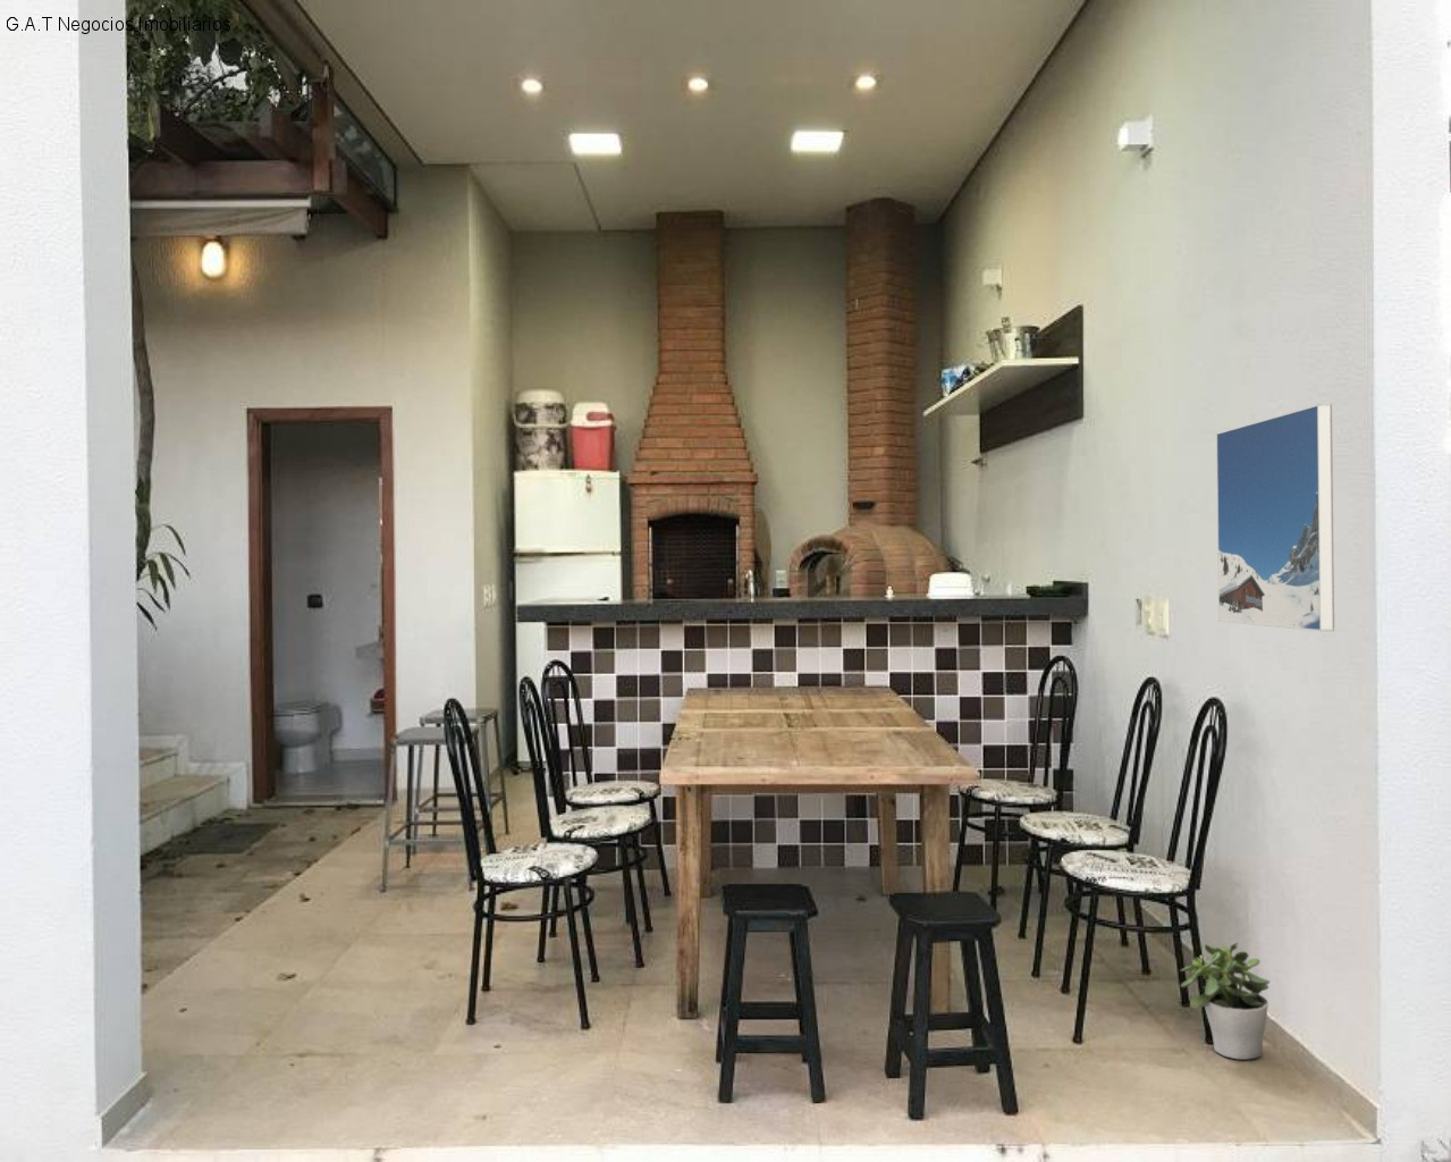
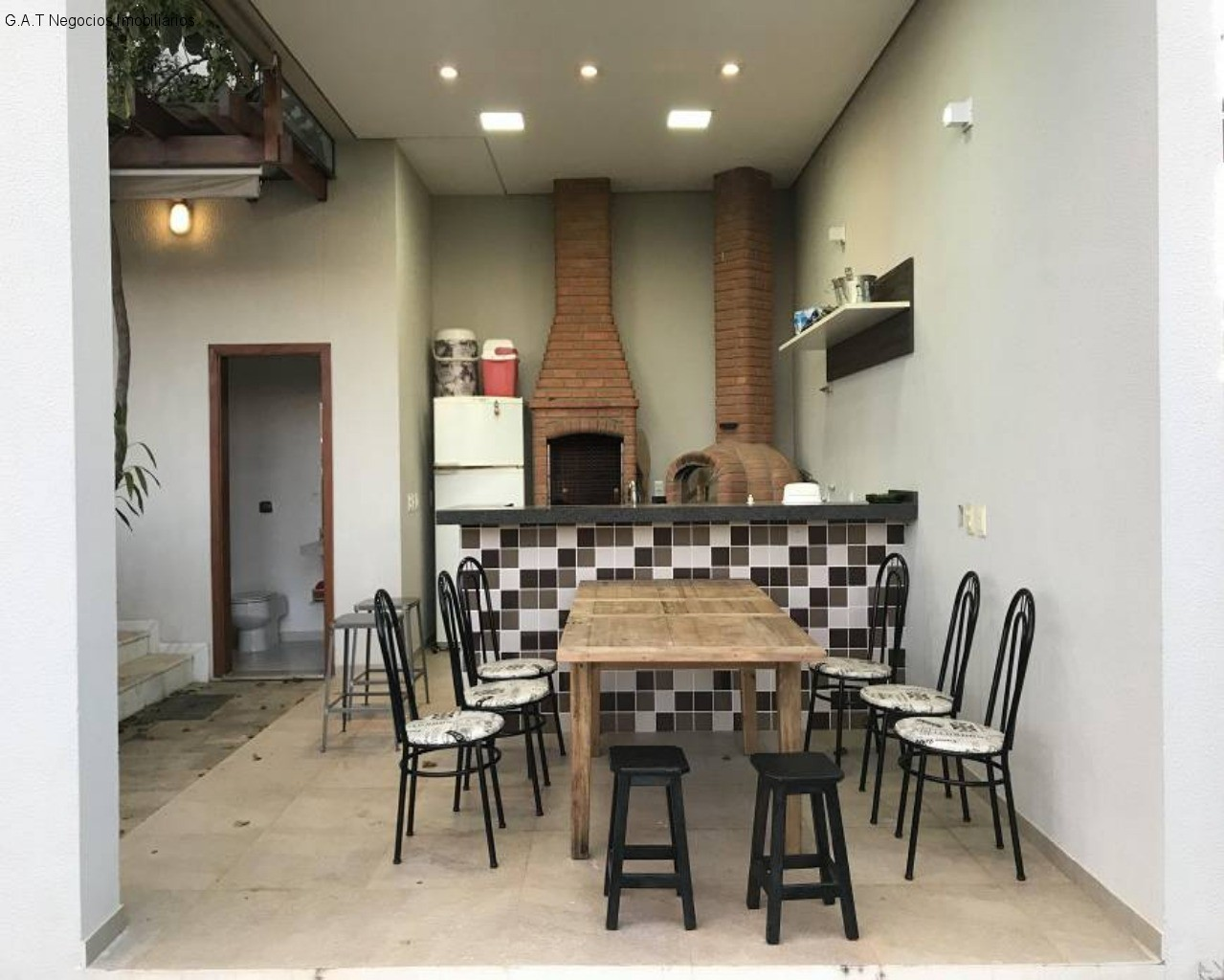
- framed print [1215,403,1335,633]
- potted plant [1178,941,1272,1061]
